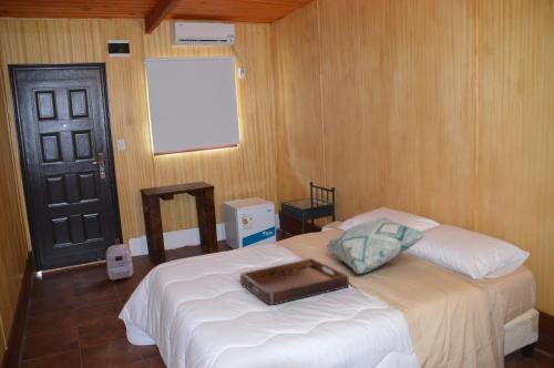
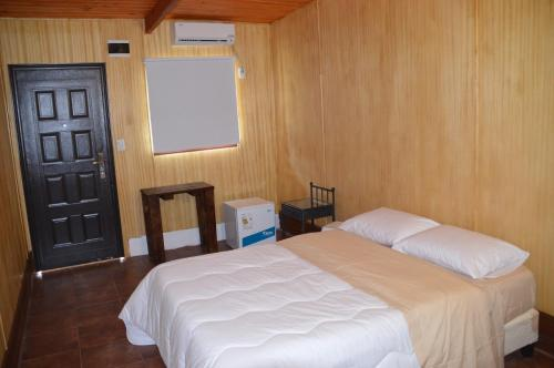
- decorative pillow [326,216,429,275]
- serving tray [239,257,350,306]
- backpack [105,238,135,282]
